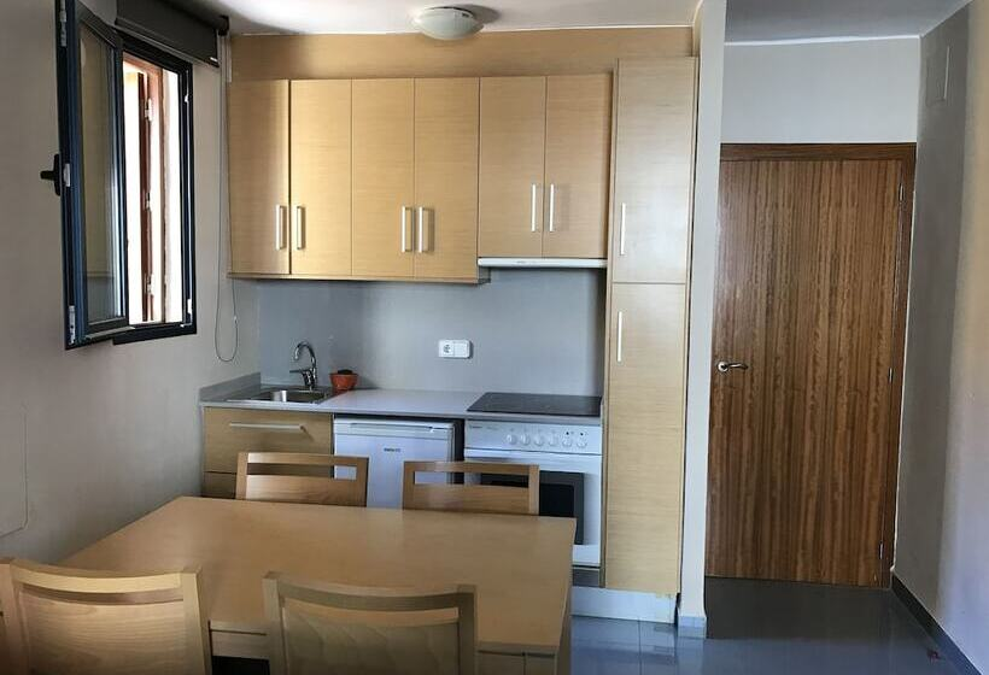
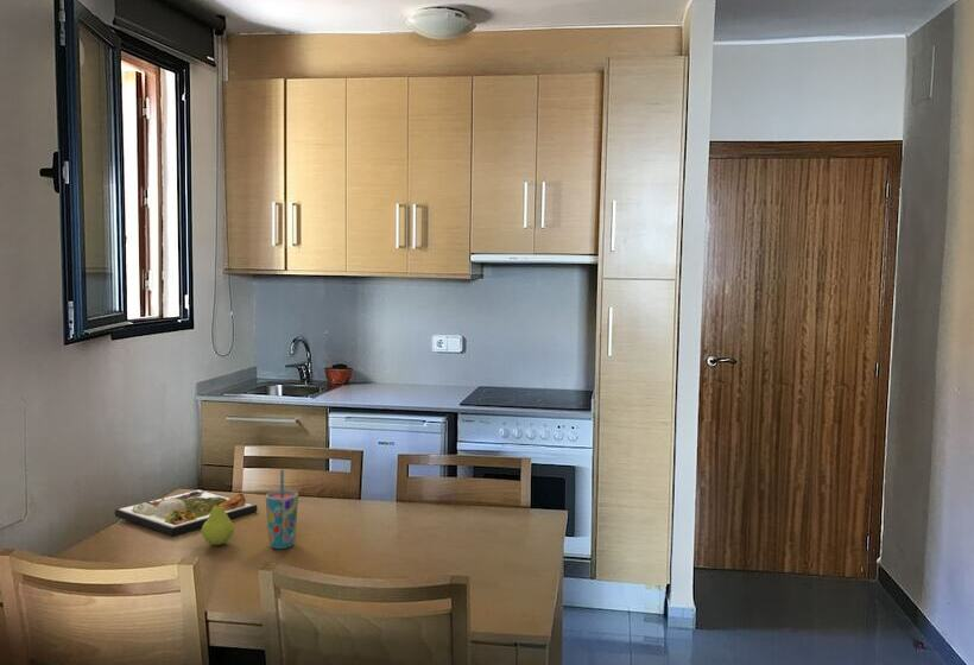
+ dinner plate [114,488,258,537]
+ cup [265,468,299,550]
+ fruit [201,499,235,546]
